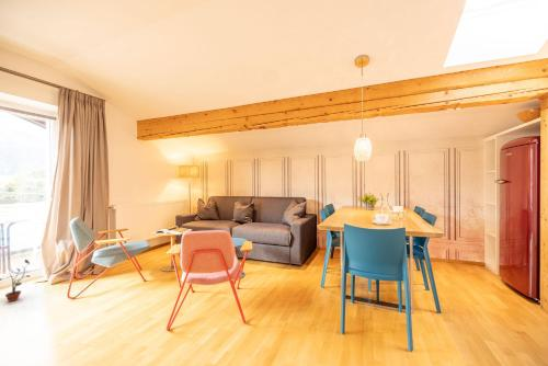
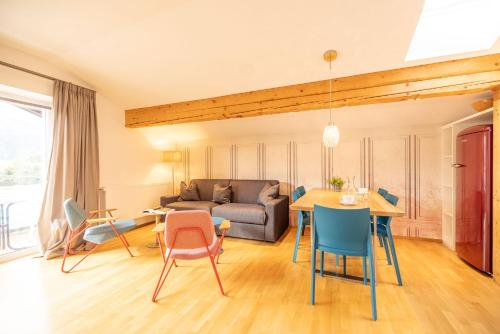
- potted plant [0,259,31,304]
